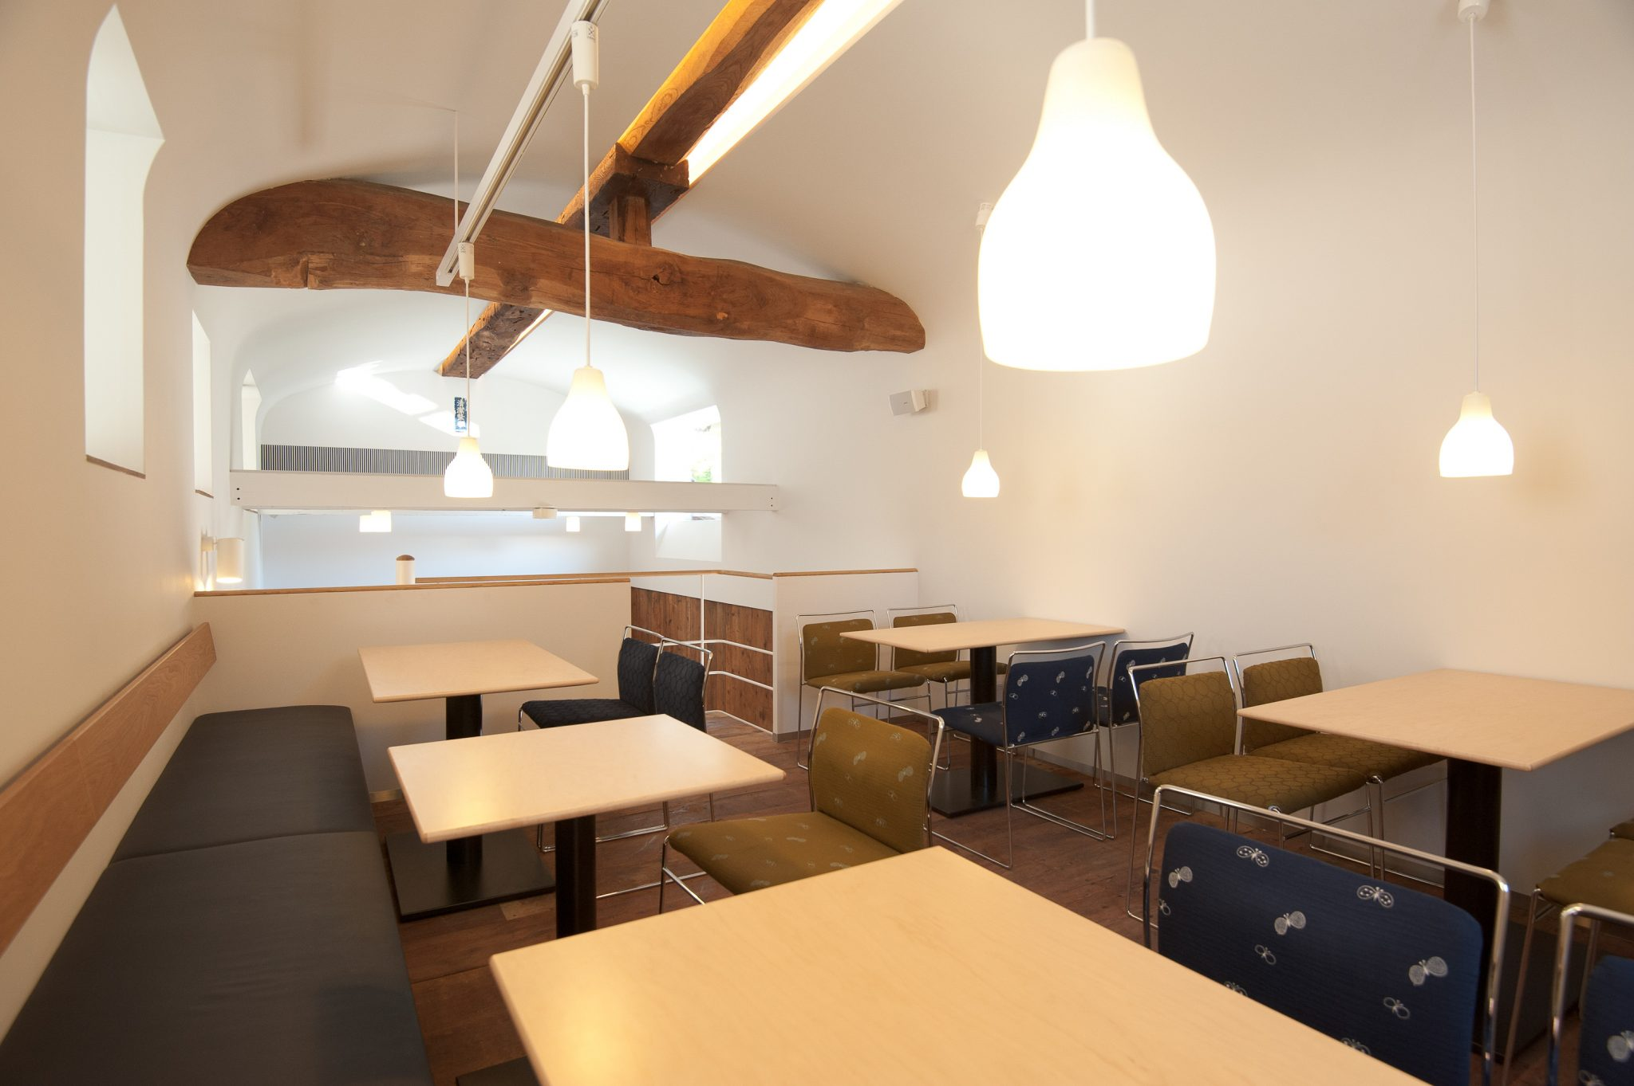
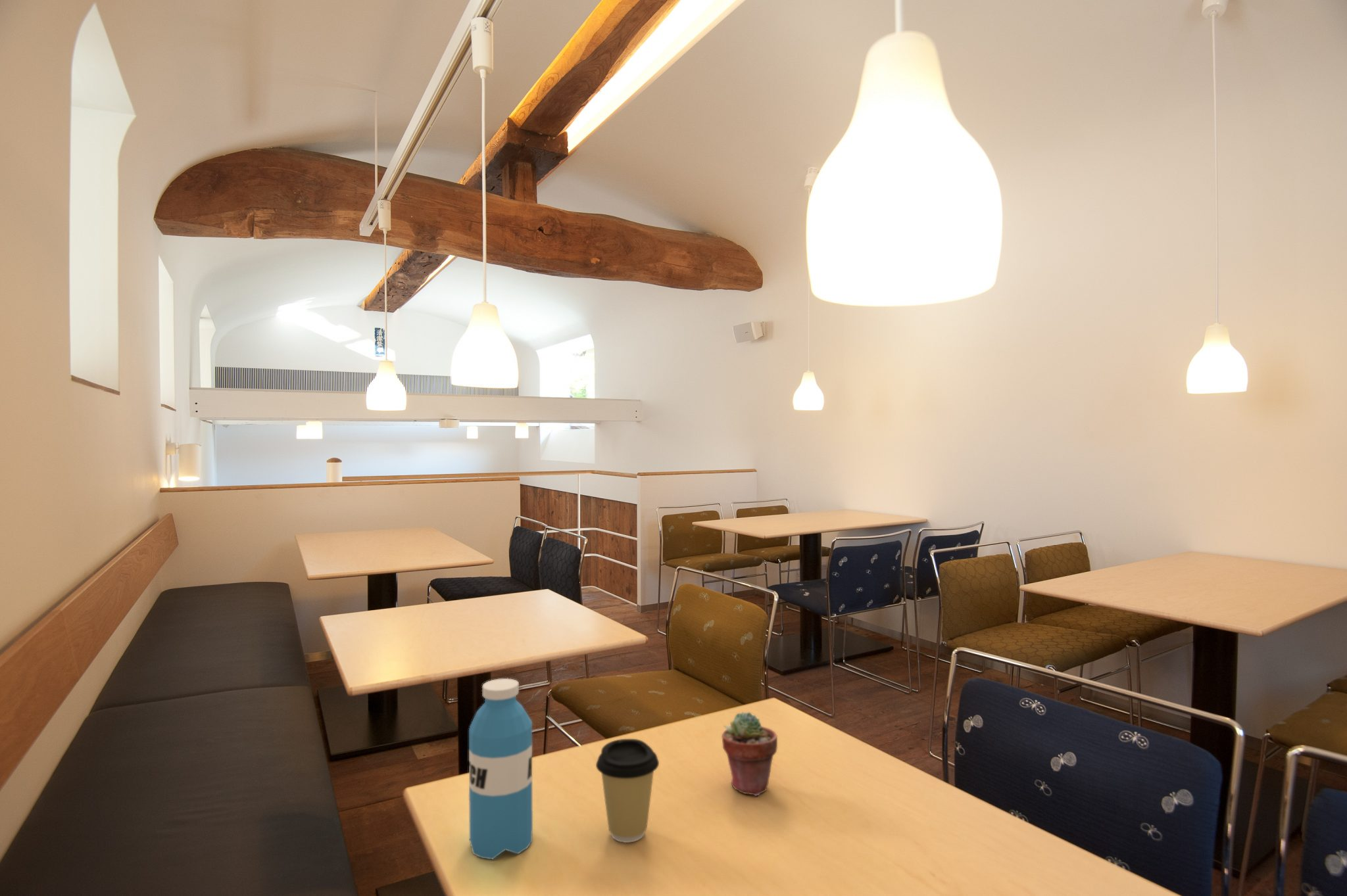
+ potted succulent [721,711,778,797]
+ coffee cup [595,738,660,843]
+ water bottle [468,678,533,860]
